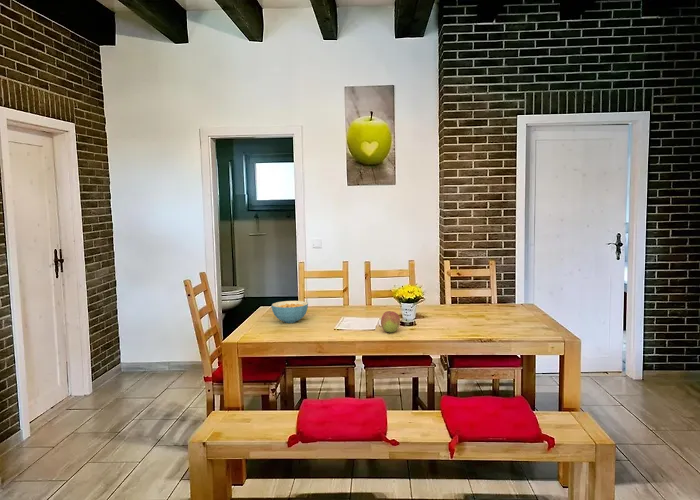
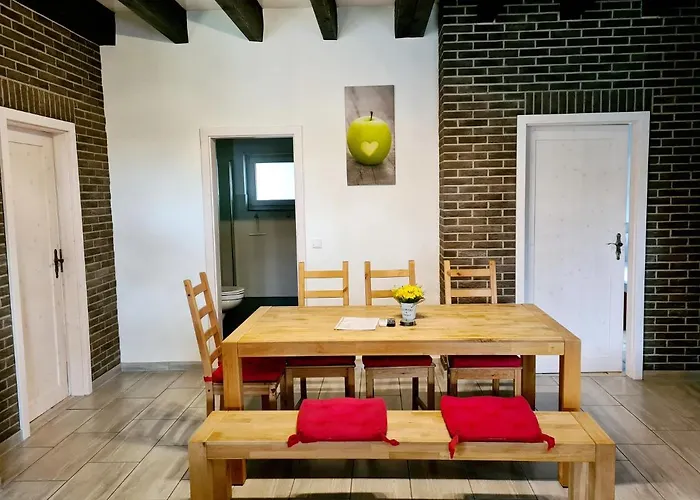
- fruit [380,310,401,333]
- cereal bowl [270,300,309,324]
